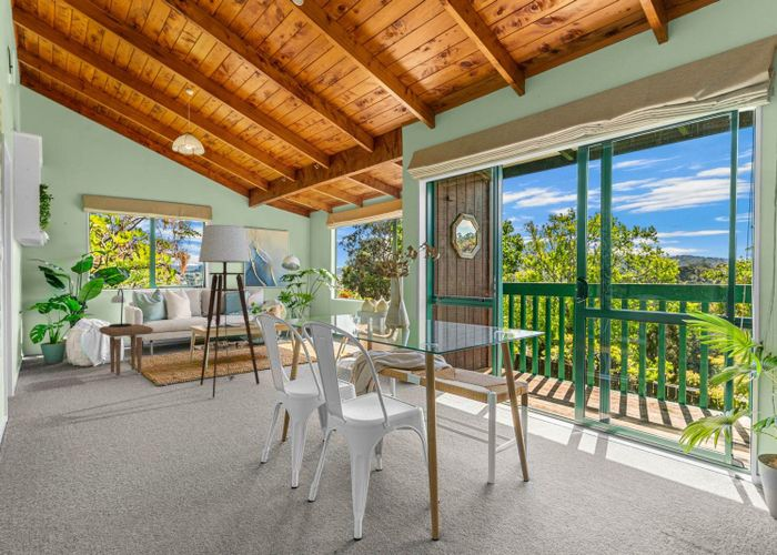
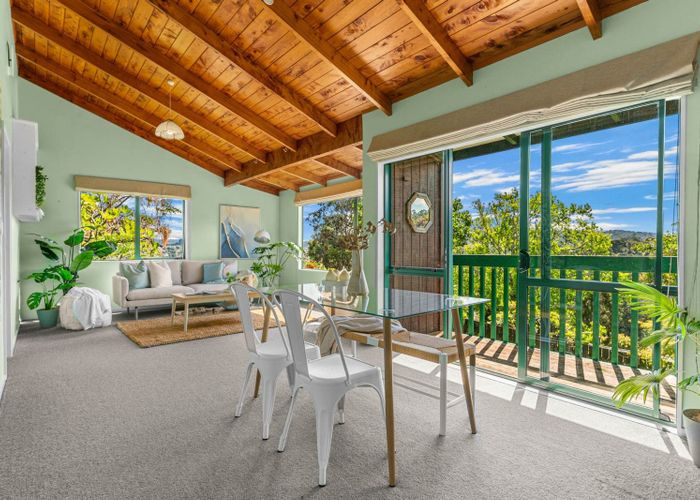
- floor lamp [198,224,260,398]
- side table [98,323,154,379]
- table lamp [108,287,132,327]
